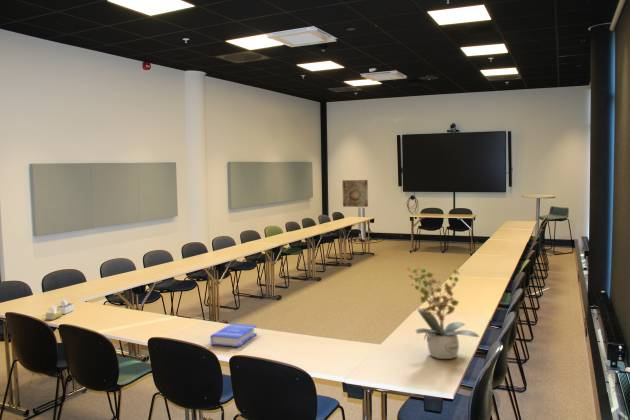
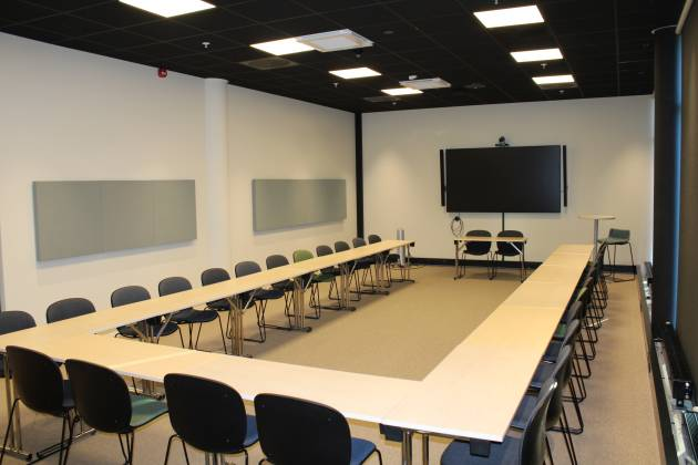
- potted plant [406,265,480,360]
- book [209,323,258,348]
- tissue box [45,298,75,321]
- wall art [341,179,369,208]
